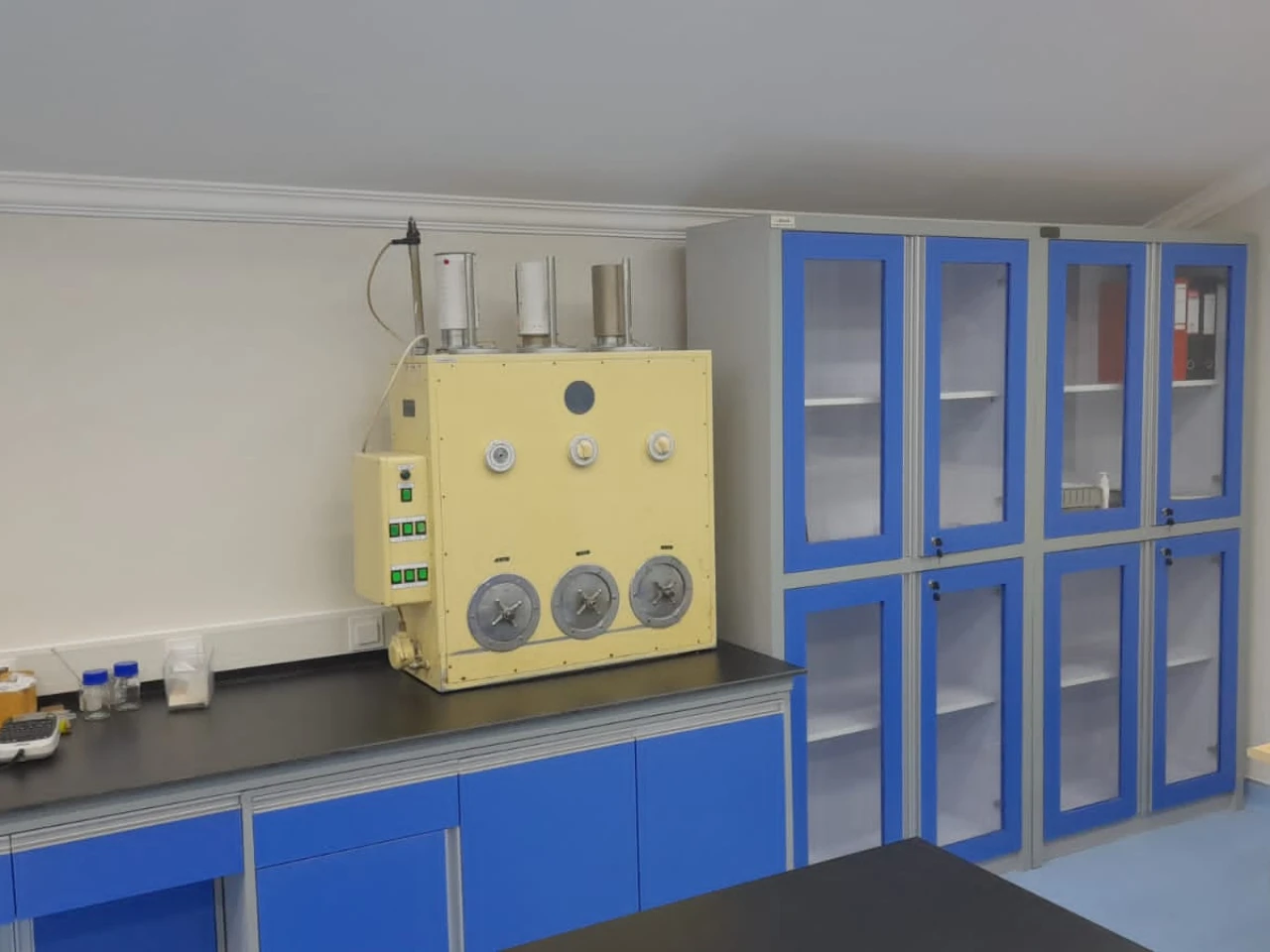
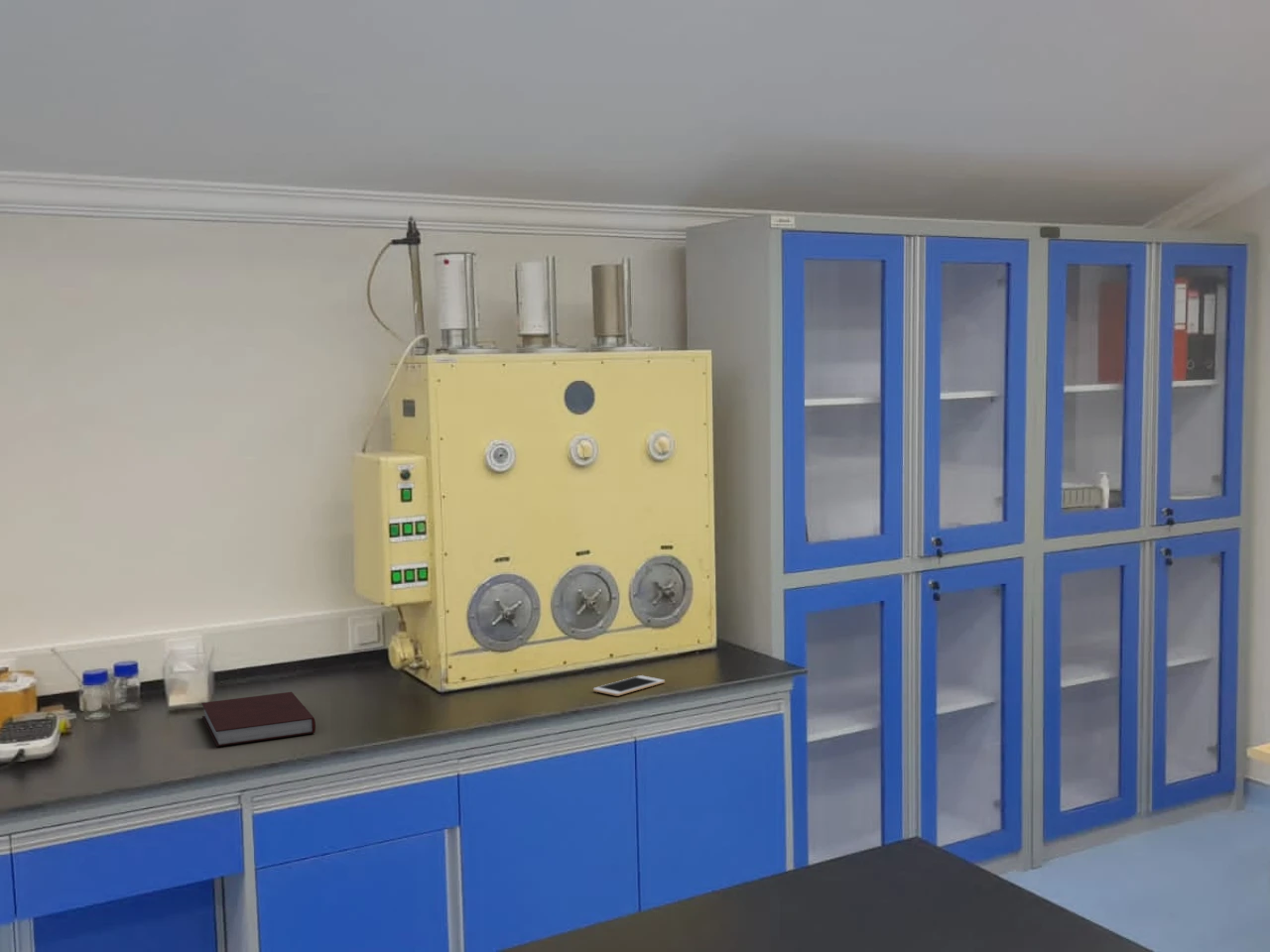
+ notebook [200,691,317,748]
+ cell phone [592,674,666,697]
